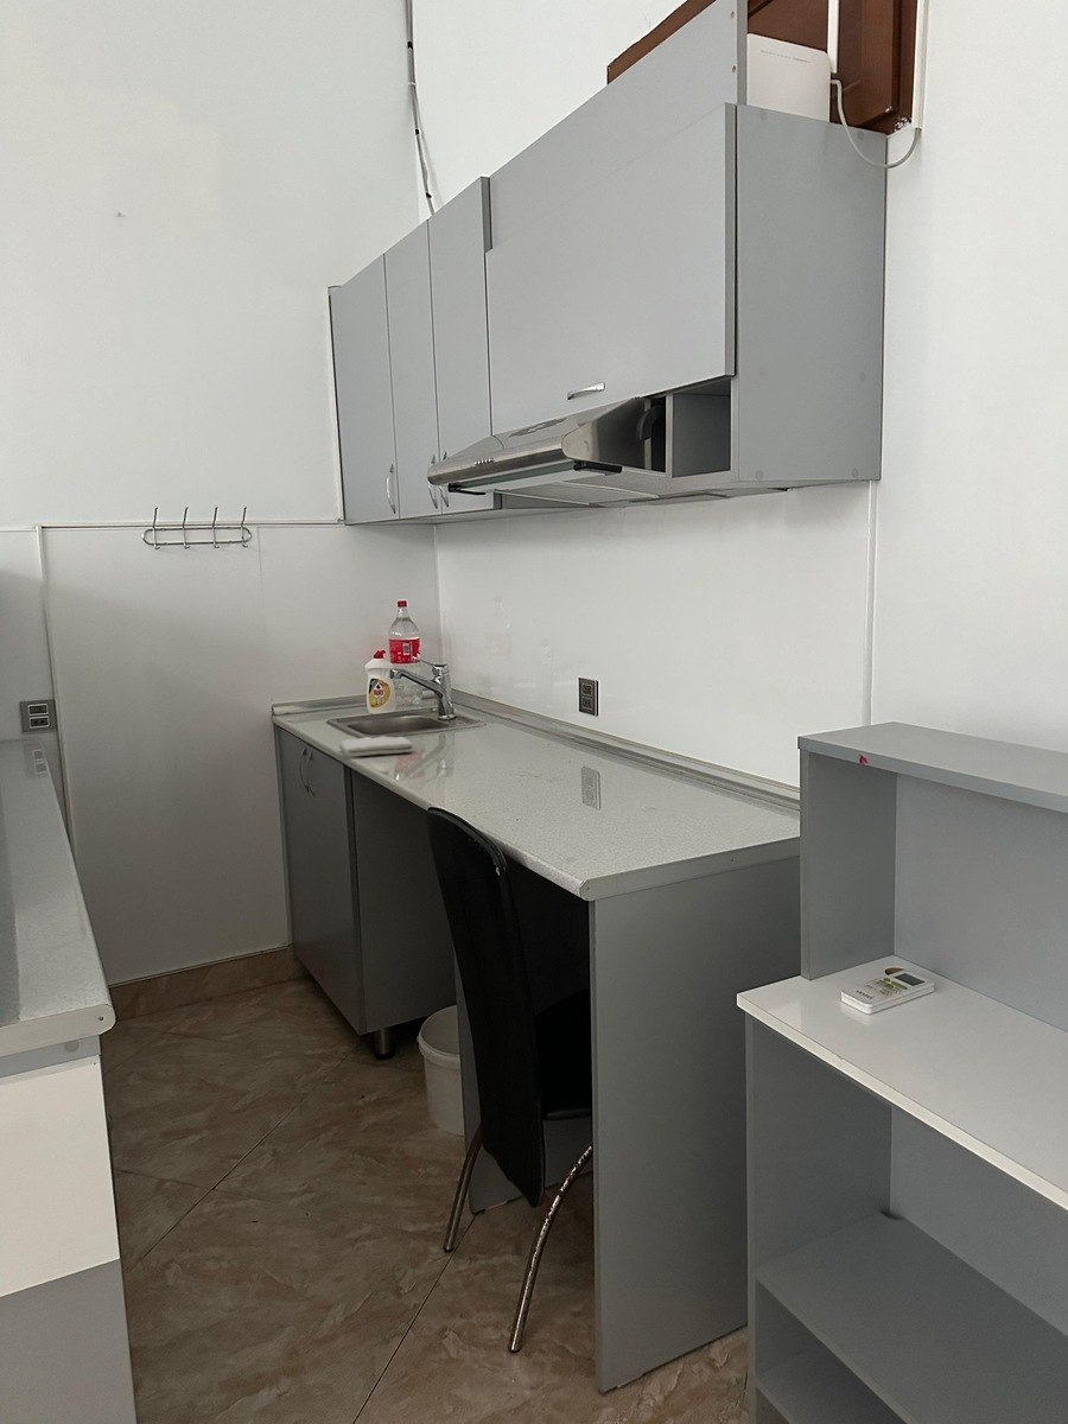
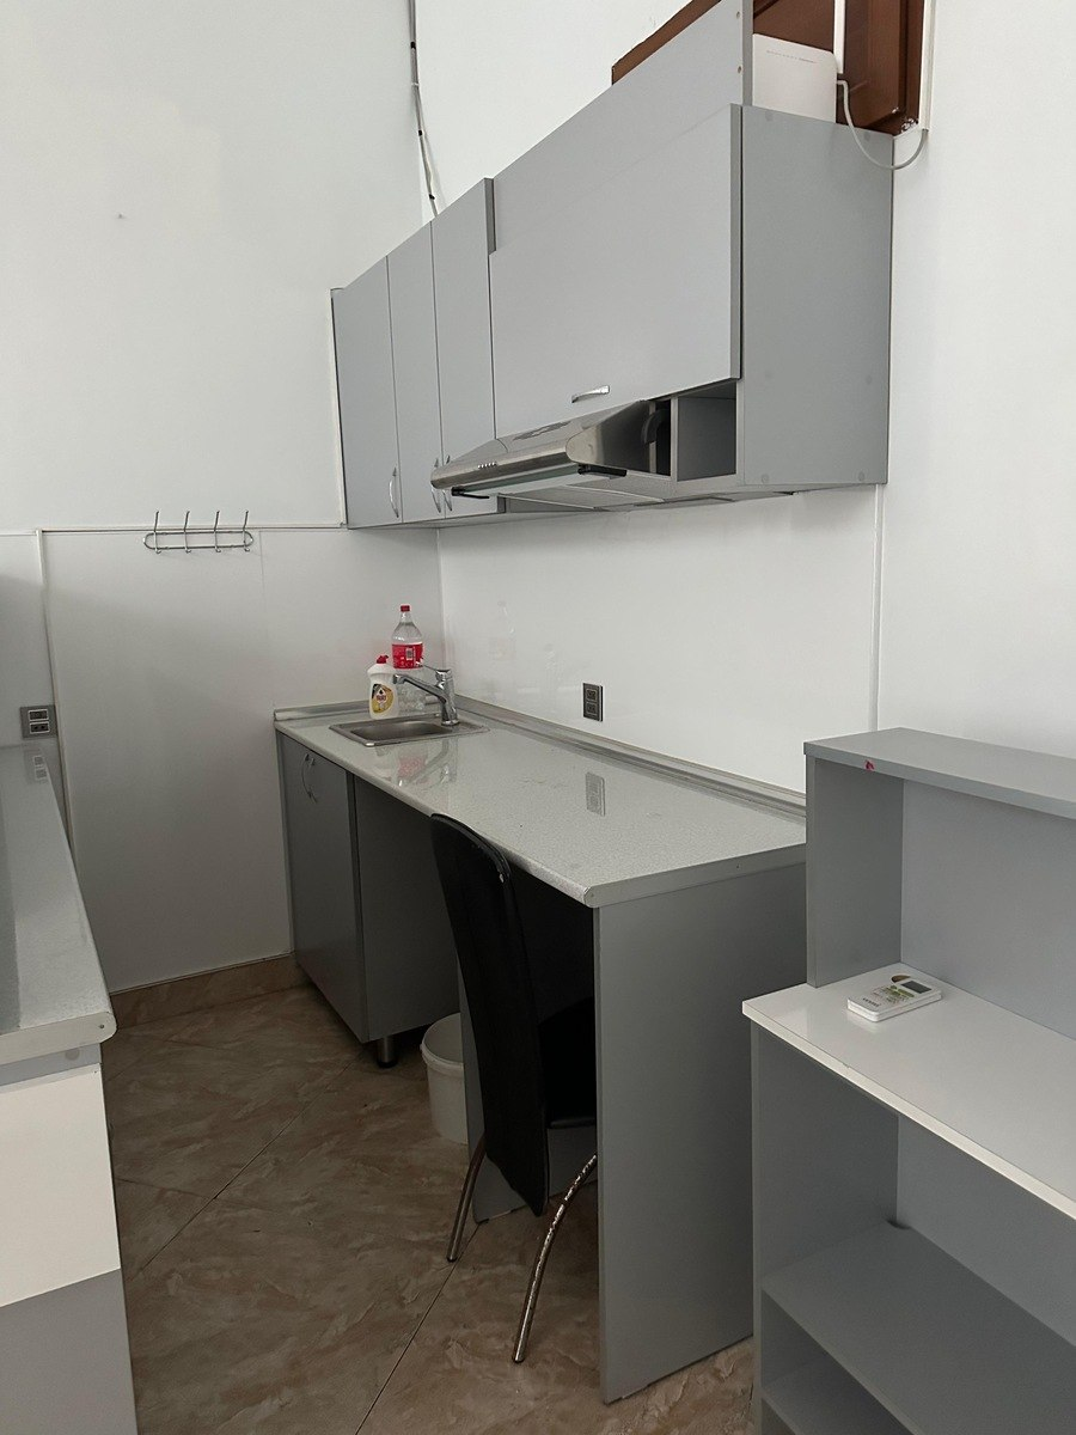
- washcloth [338,735,414,757]
